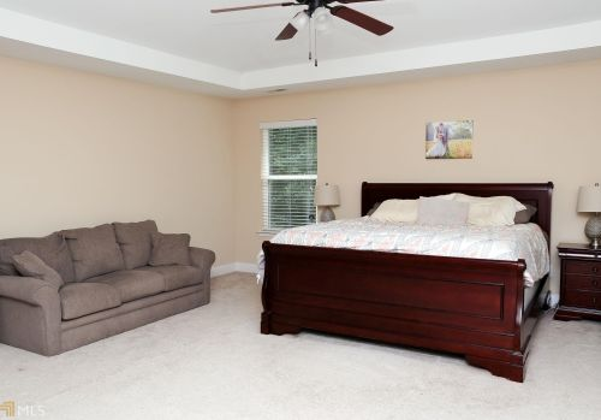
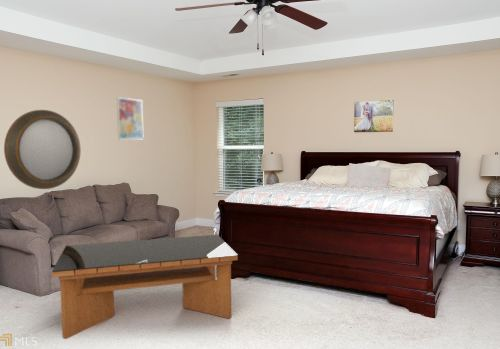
+ wall art [116,96,145,141]
+ coffee table [51,234,239,340]
+ home mirror [3,109,82,190]
